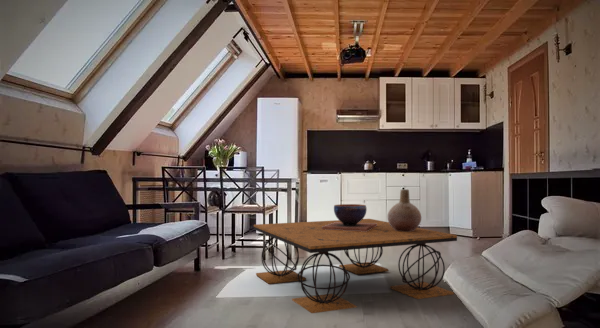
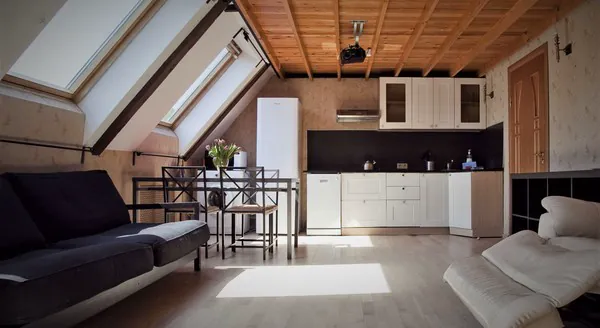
- decorative bowl [322,203,377,232]
- vase [387,188,422,232]
- coffee table [253,218,458,314]
